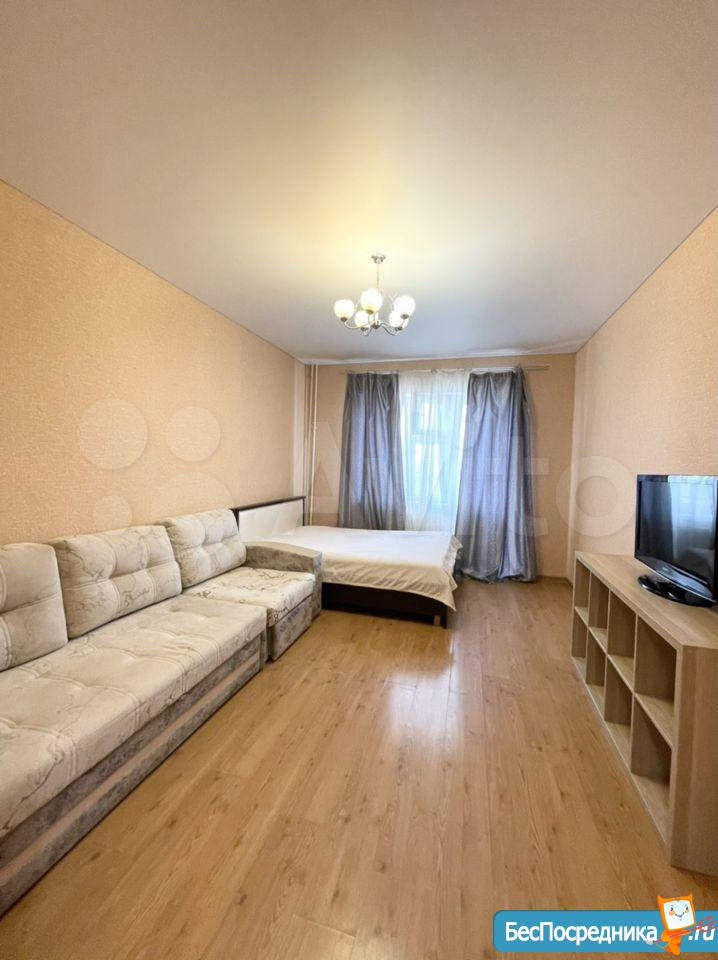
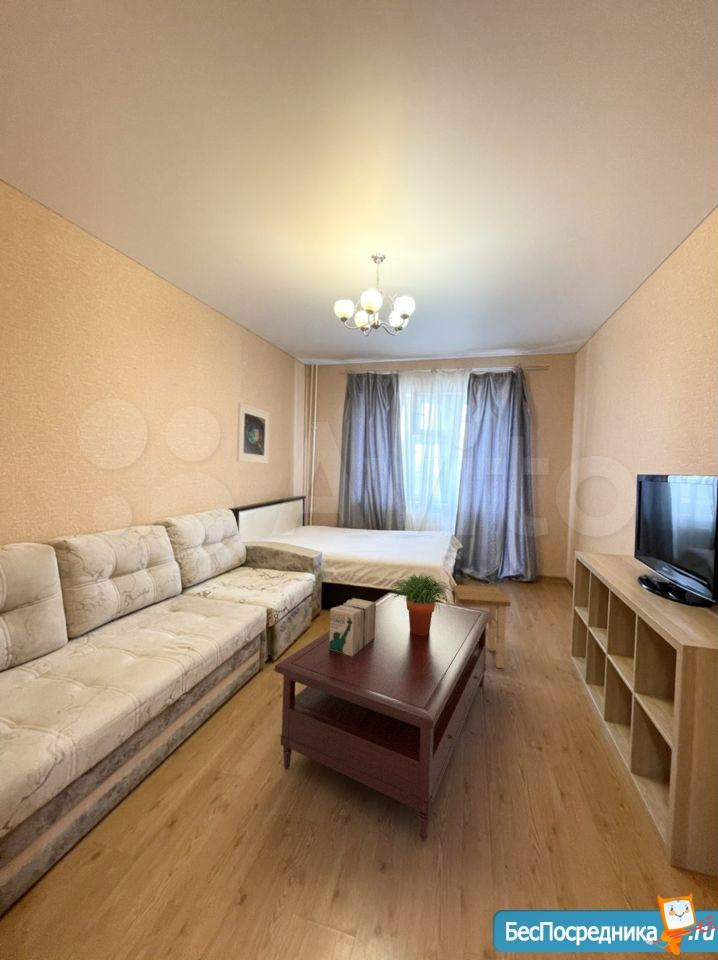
+ coffee table [274,592,491,842]
+ stool [452,584,511,669]
+ potted plant [389,572,455,635]
+ books [329,597,376,656]
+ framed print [236,402,271,465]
